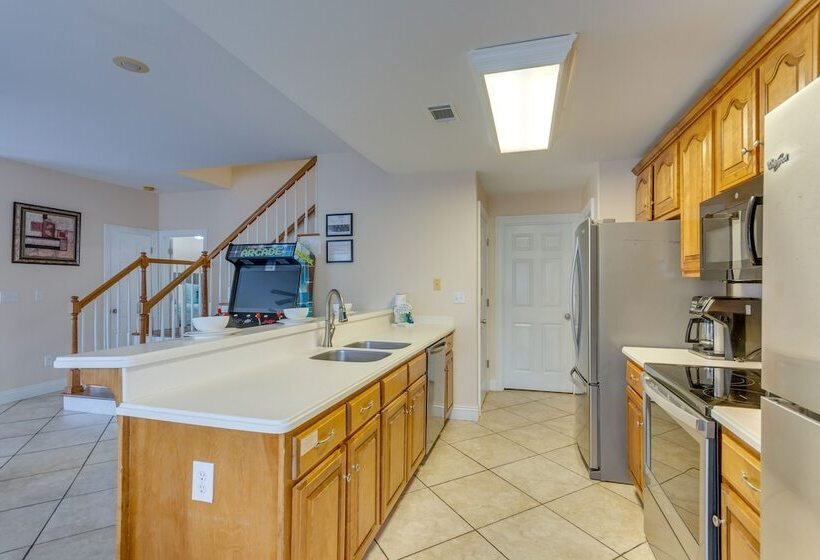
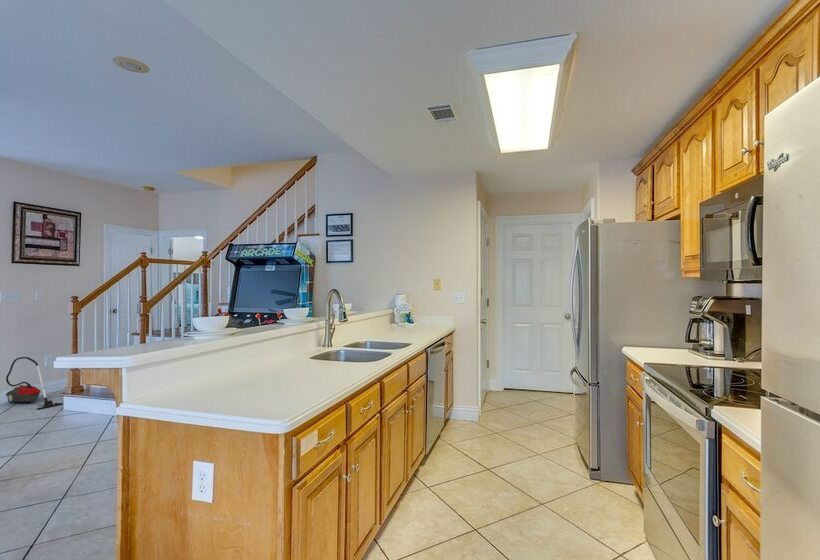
+ vacuum cleaner [5,356,64,411]
